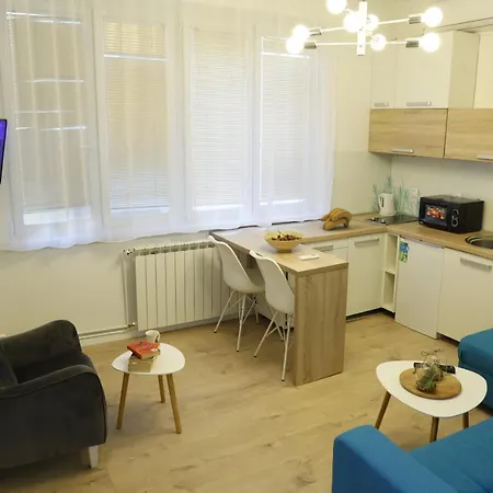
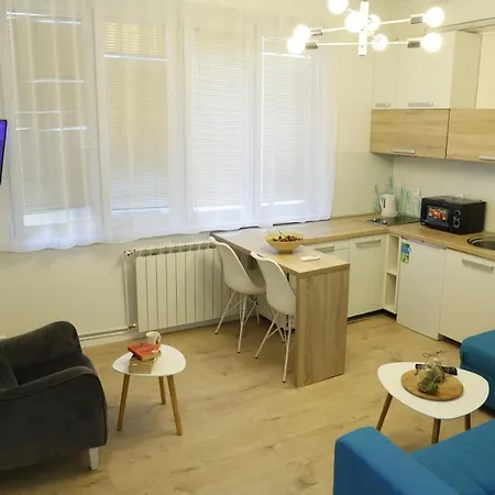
- banana bunch [320,207,353,231]
